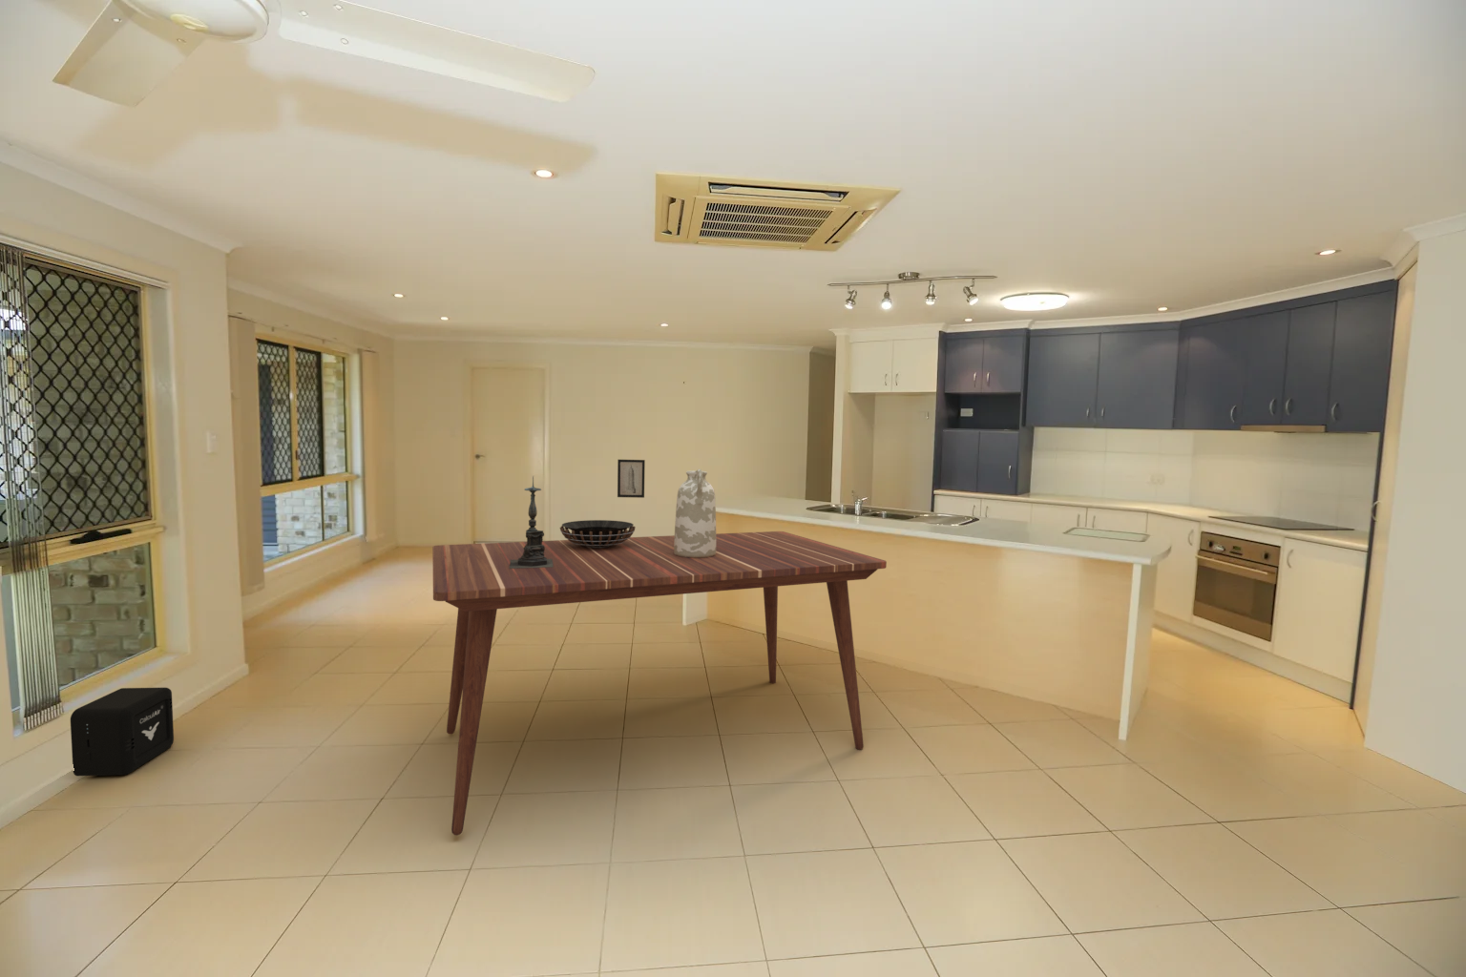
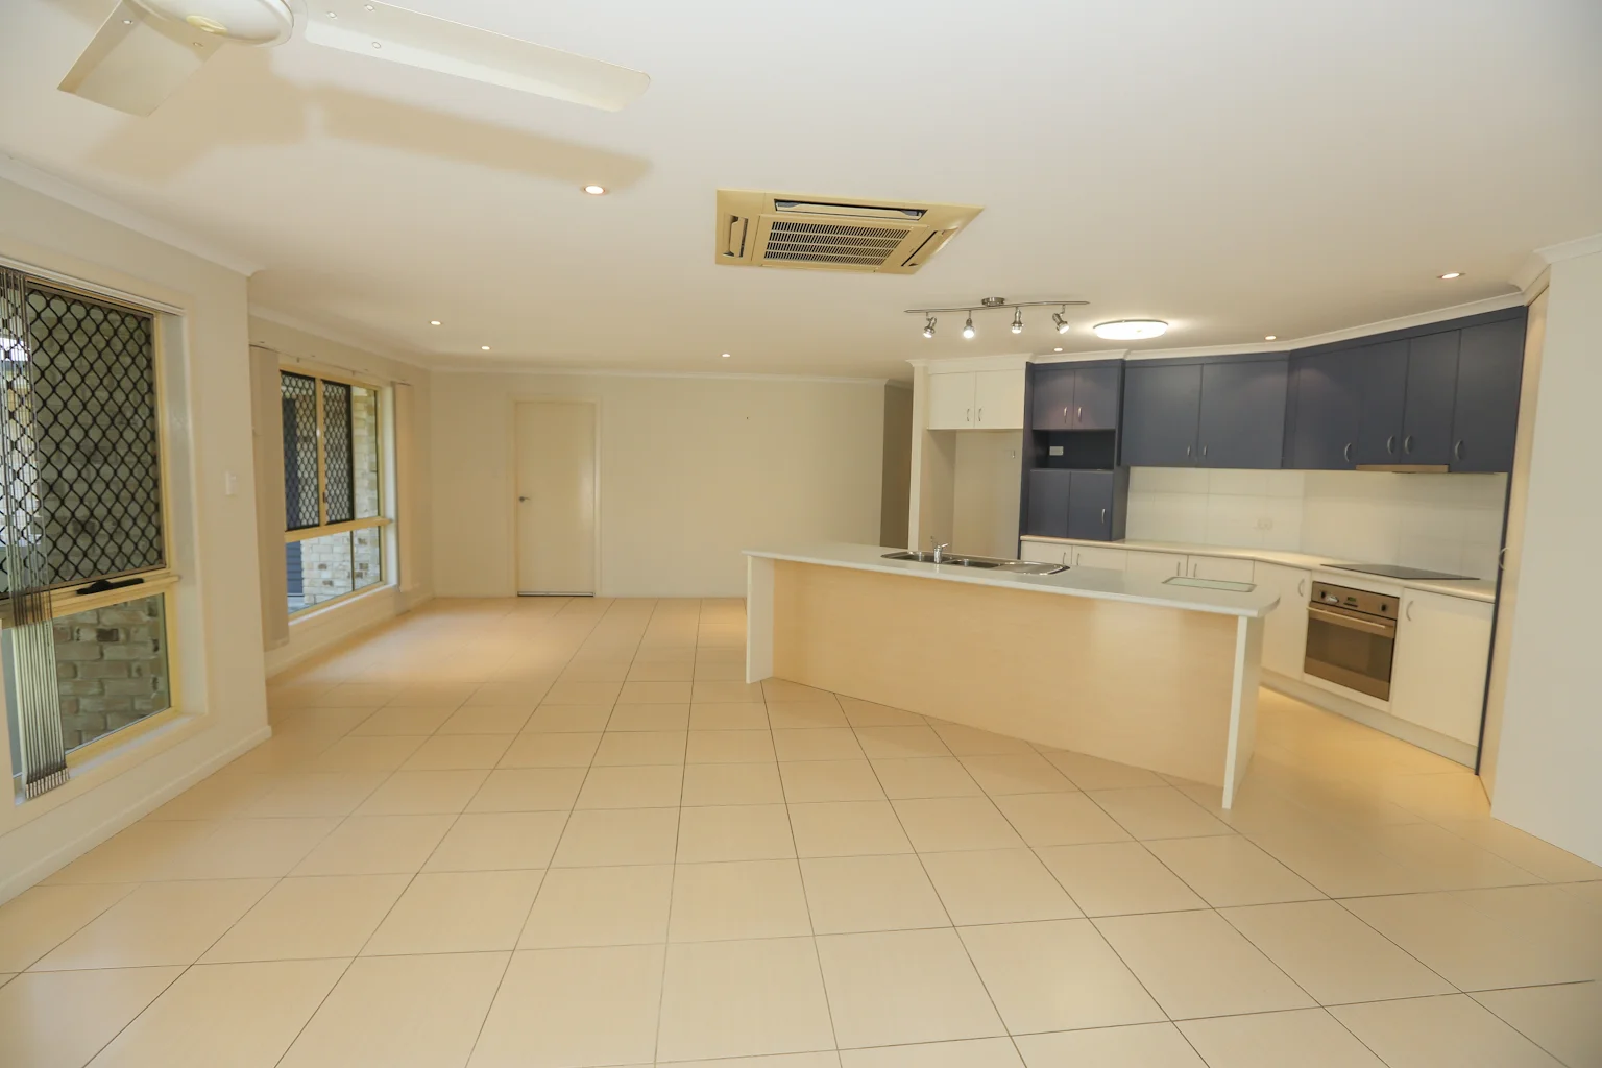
- decorative bowl [560,519,637,547]
- dining table [431,530,888,836]
- candle holder [509,475,553,568]
- wall art [616,459,646,499]
- air purifier [70,687,175,776]
- vase [674,469,717,558]
